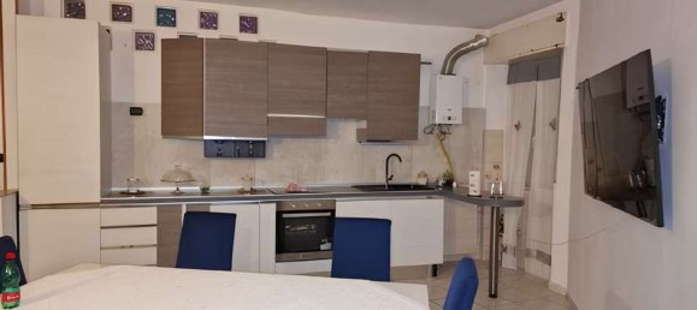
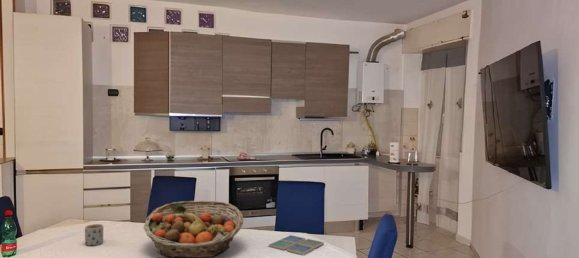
+ mug [84,223,104,247]
+ drink coaster [268,234,325,256]
+ fruit basket [143,199,244,258]
